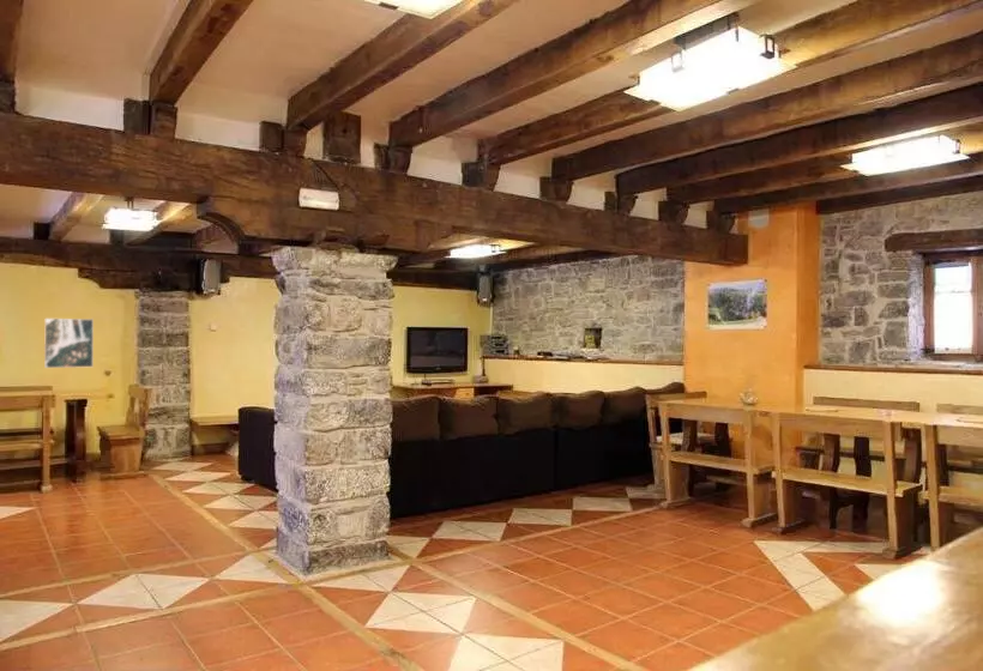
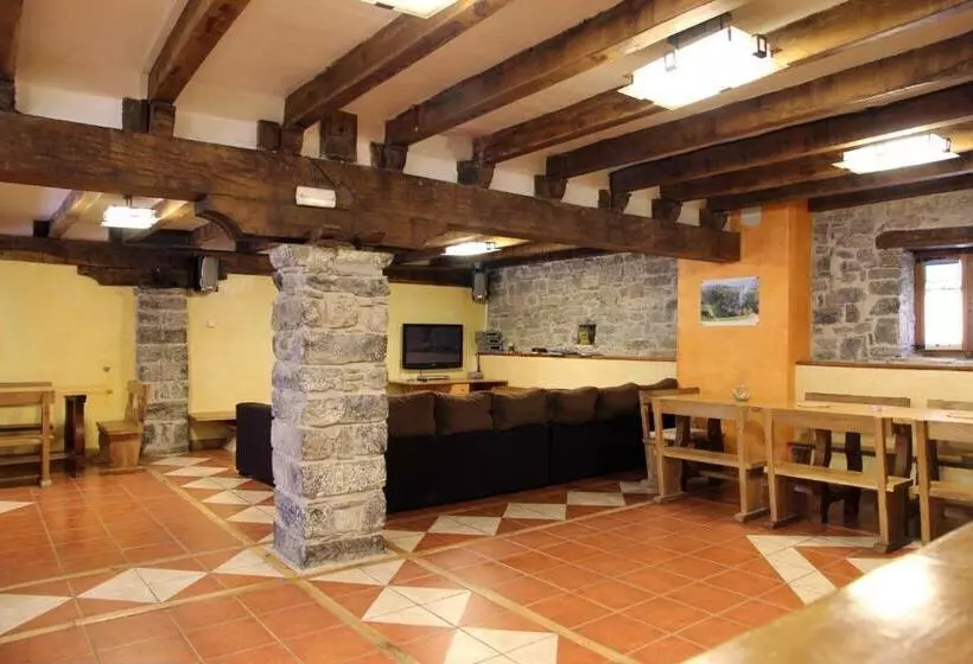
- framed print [43,318,95,369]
